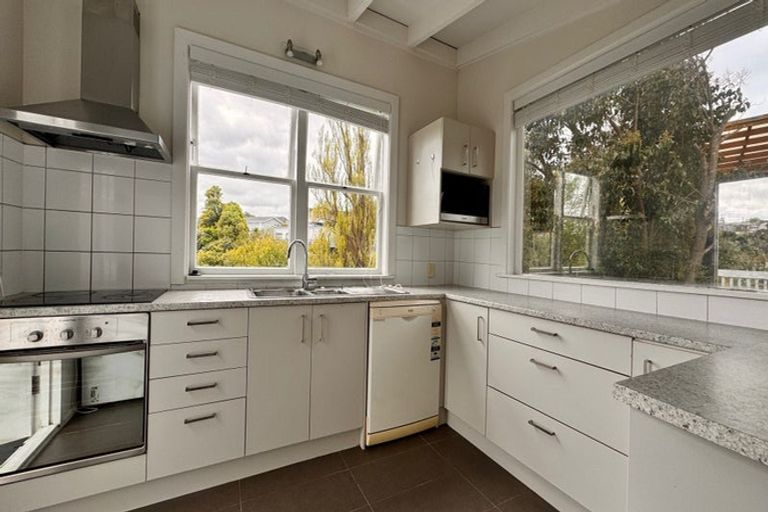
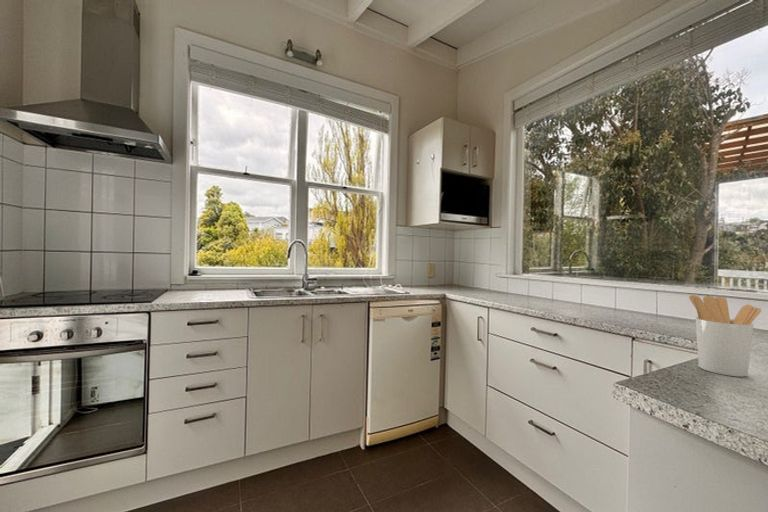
+ utensil holder [688,293,762,378]
